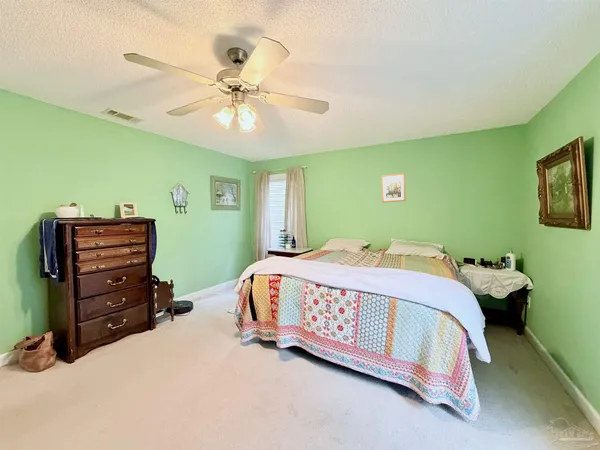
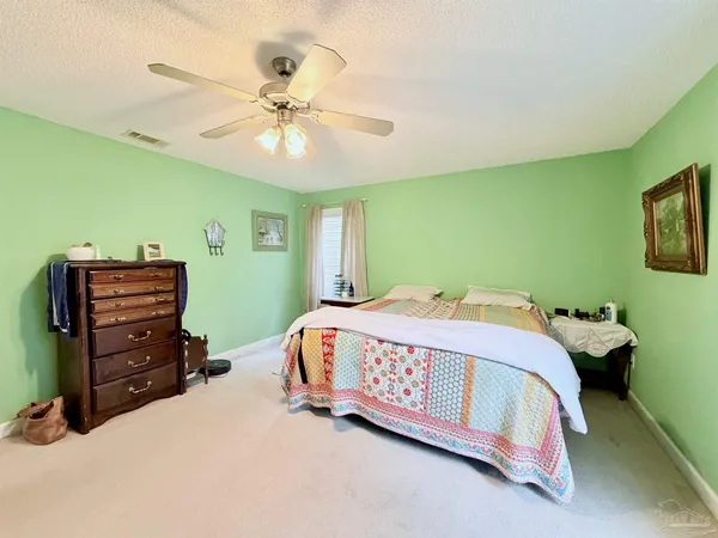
- wall art [380,172,406,203]
